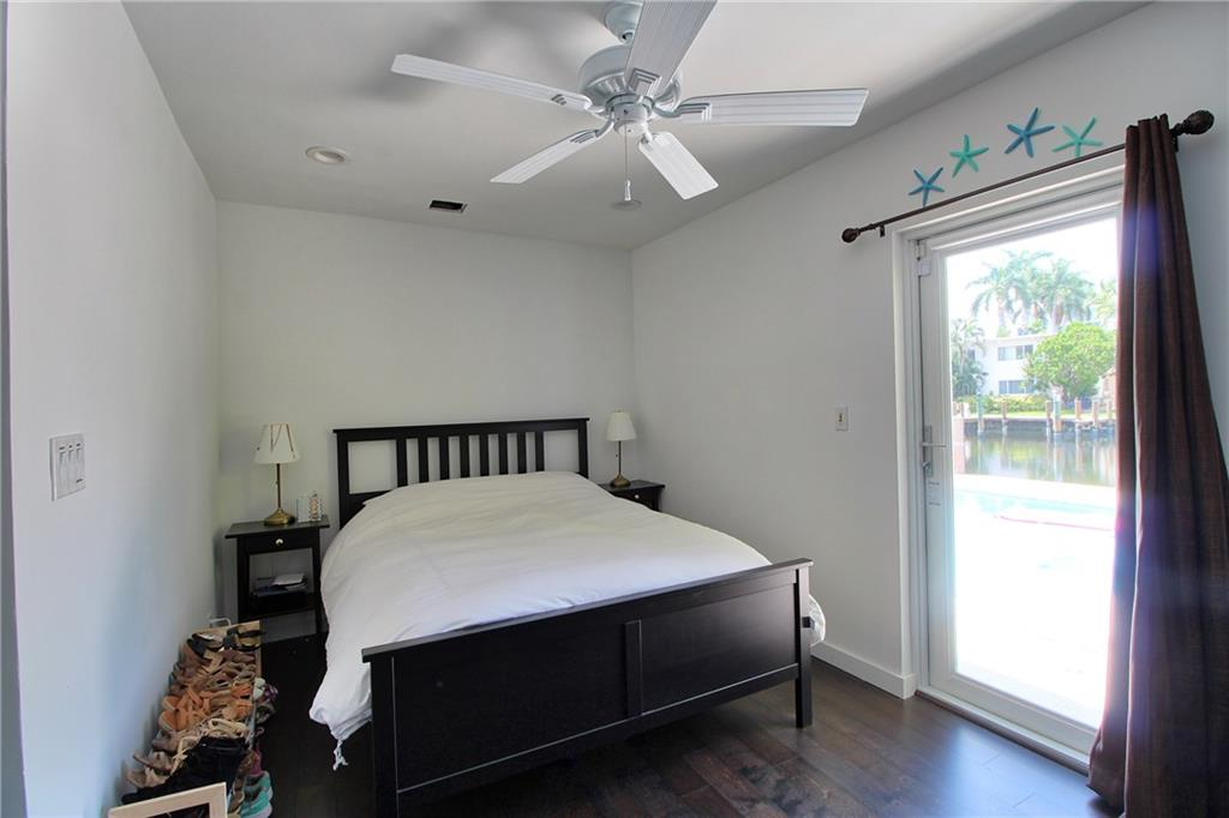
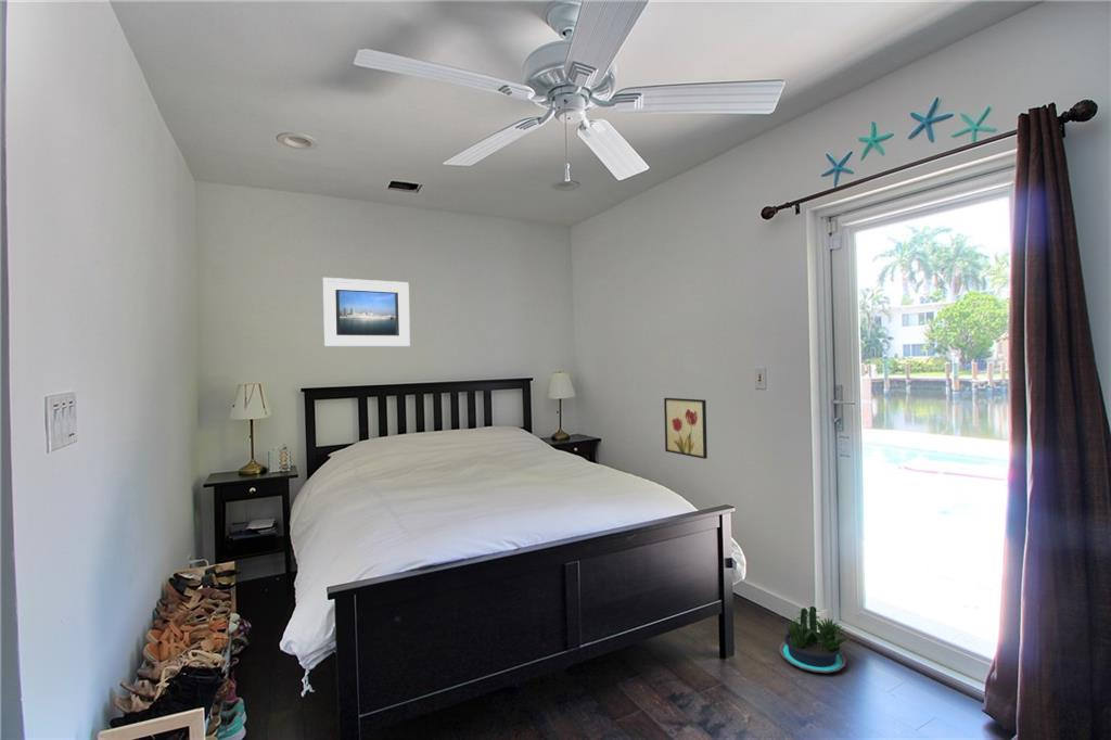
+ wall art [663,397,708,460]
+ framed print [322,277,411,347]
+ potted plant [778,605,855,674]
